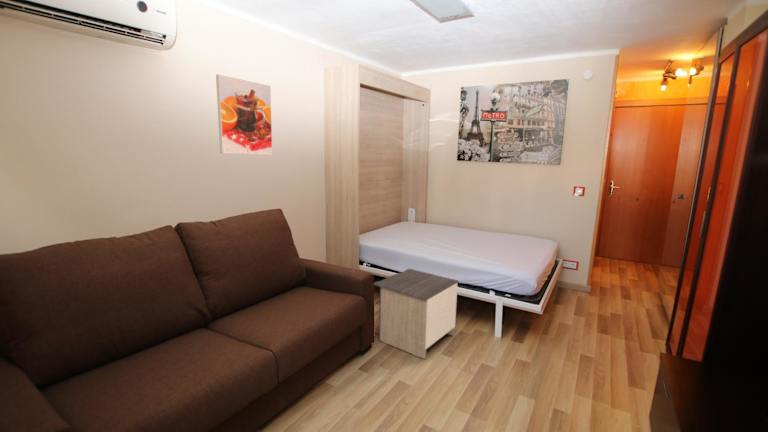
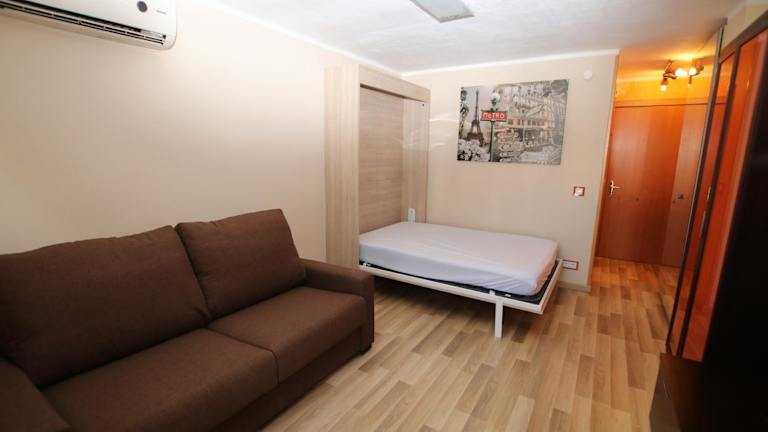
- nightstand [373,268,460,360]
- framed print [215,73,274,156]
